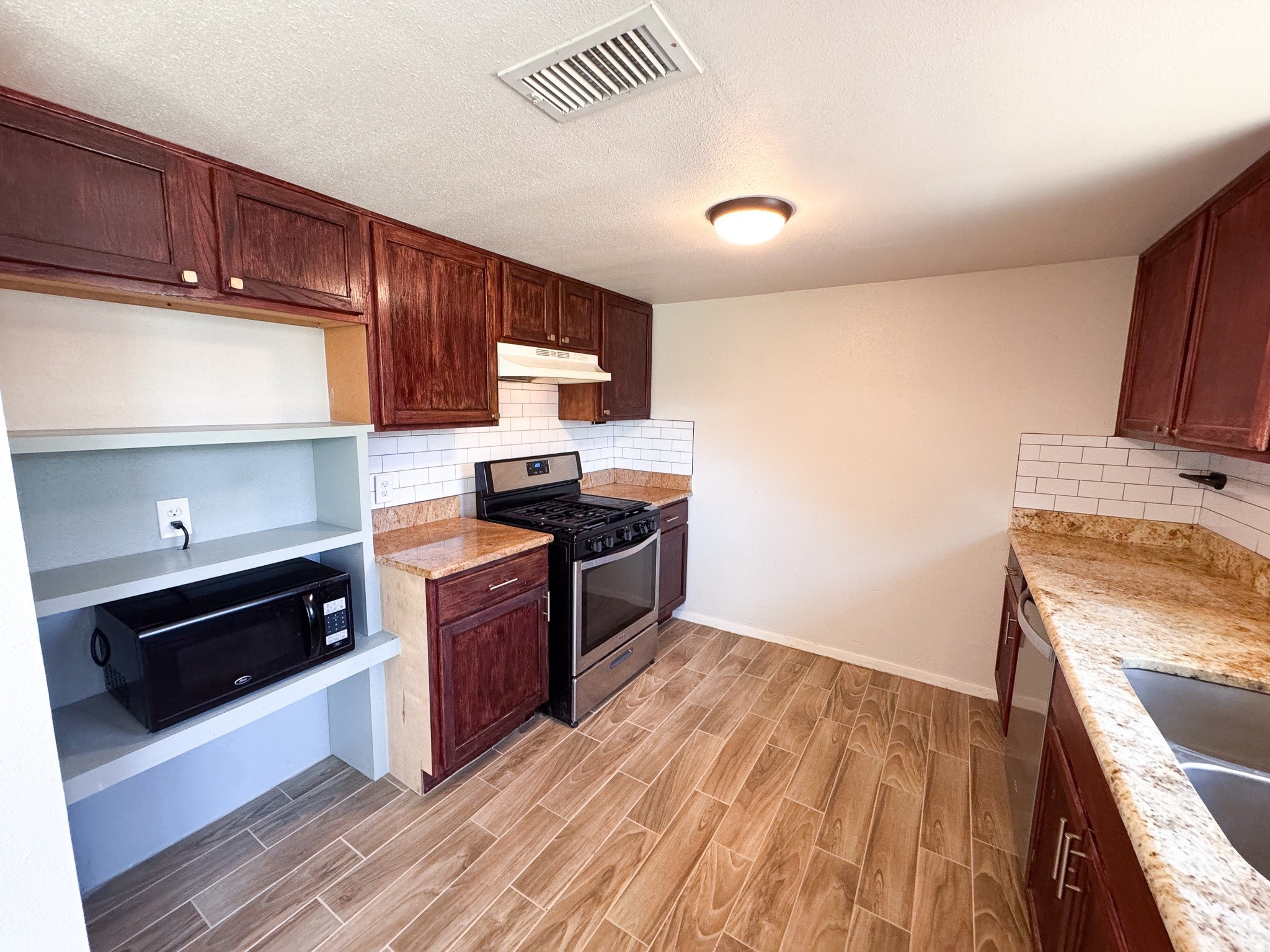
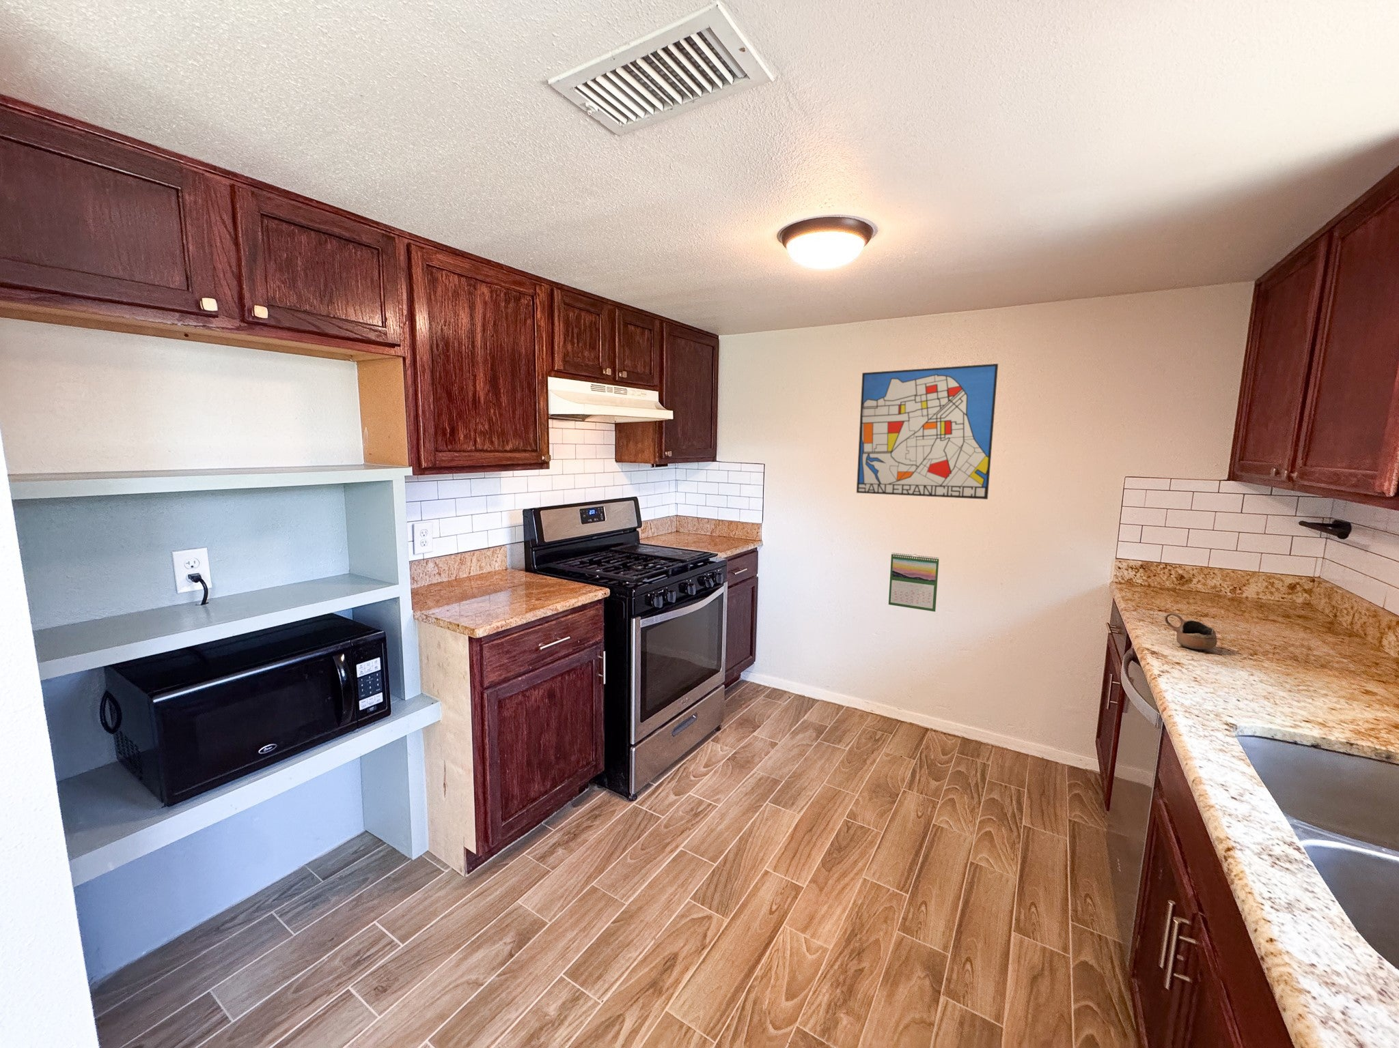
+ wall art [856,363,999,500]
+ calendar [888,552,940,612]
+ cup [1164,612,1217,651]
